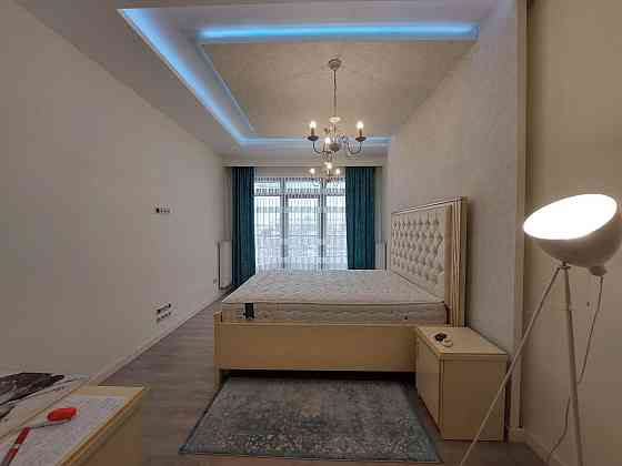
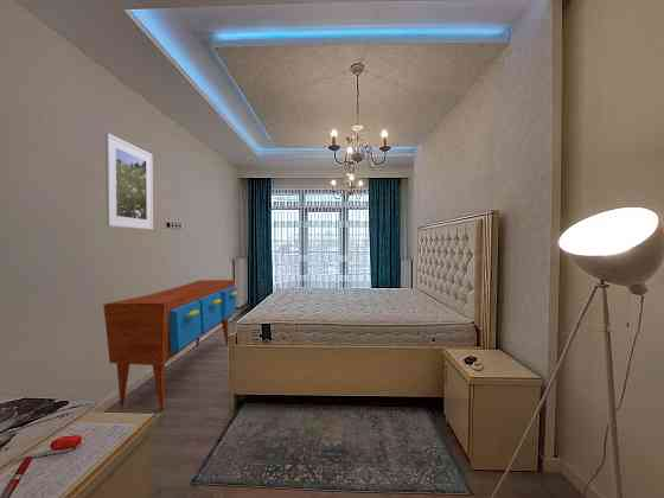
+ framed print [104,132,154,231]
+ sideboard [102,279,238,411]
